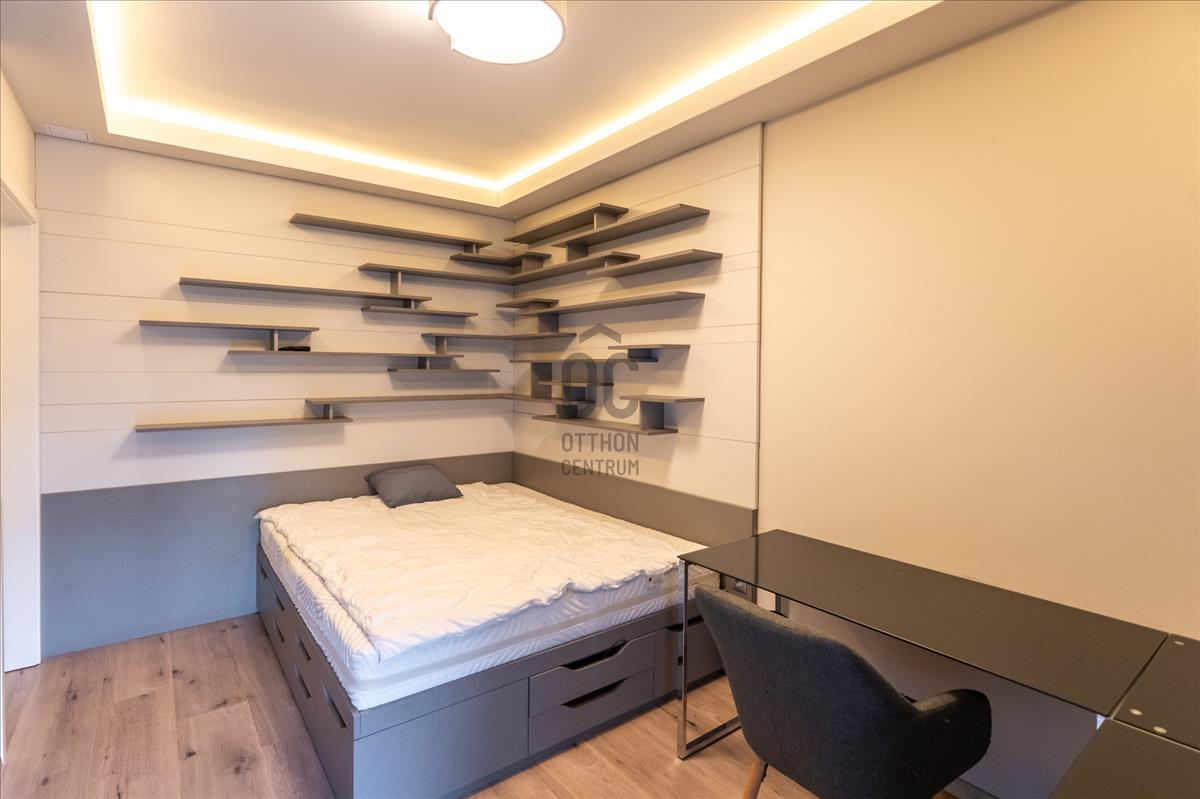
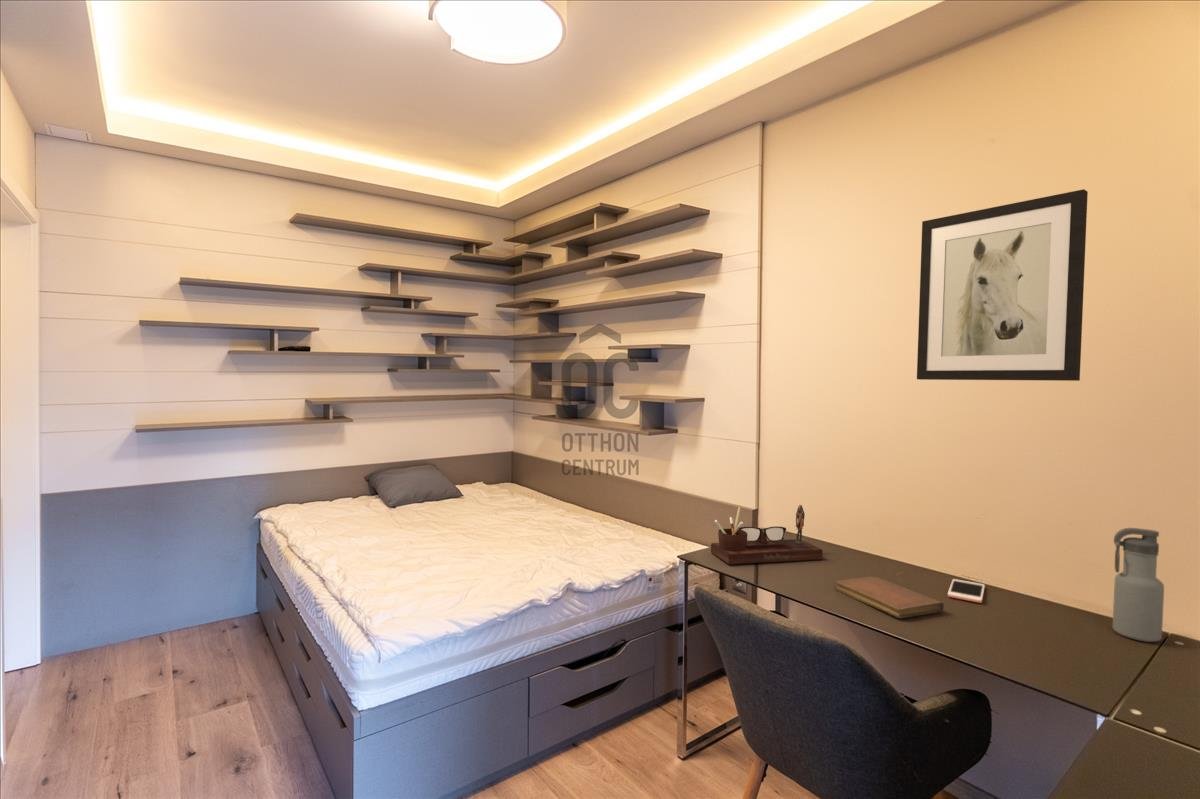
+ notebook [834,576,945,619]
+ cell phone [947,578,986,604]
+ water bottle [1112,527,1165,643]
+ desk organizer [710,504,824,565]
+ wall art [916,188,1089,382]
